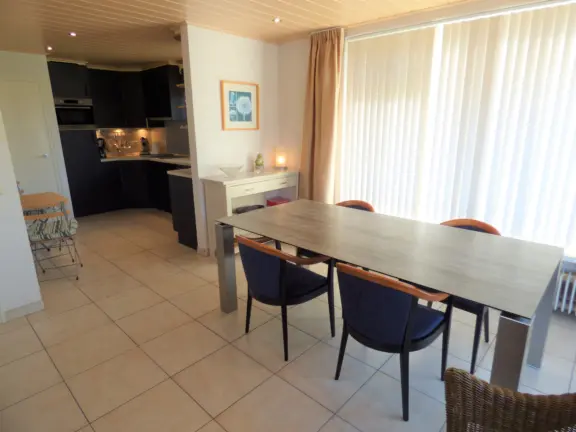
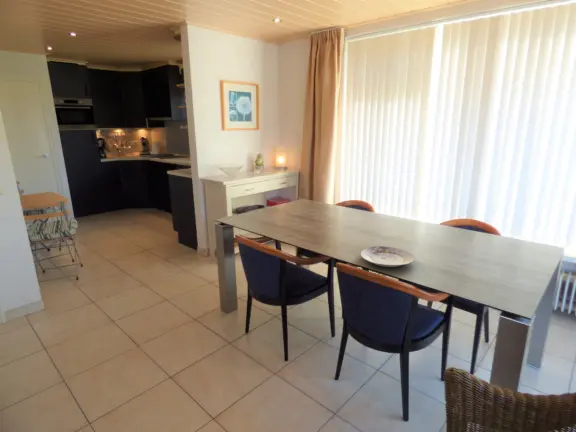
+ plate [359,245,416,268]
